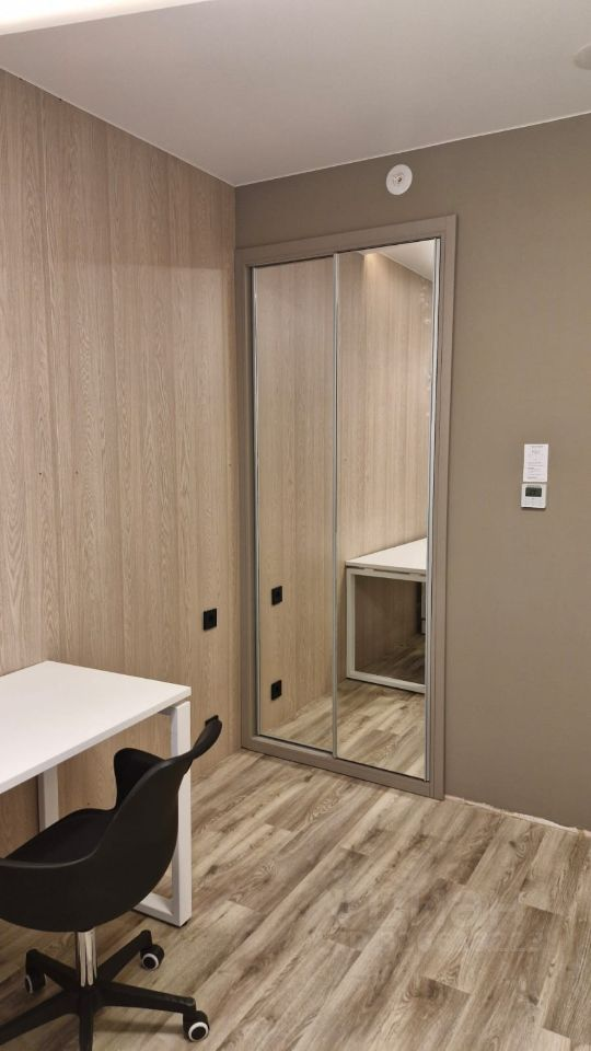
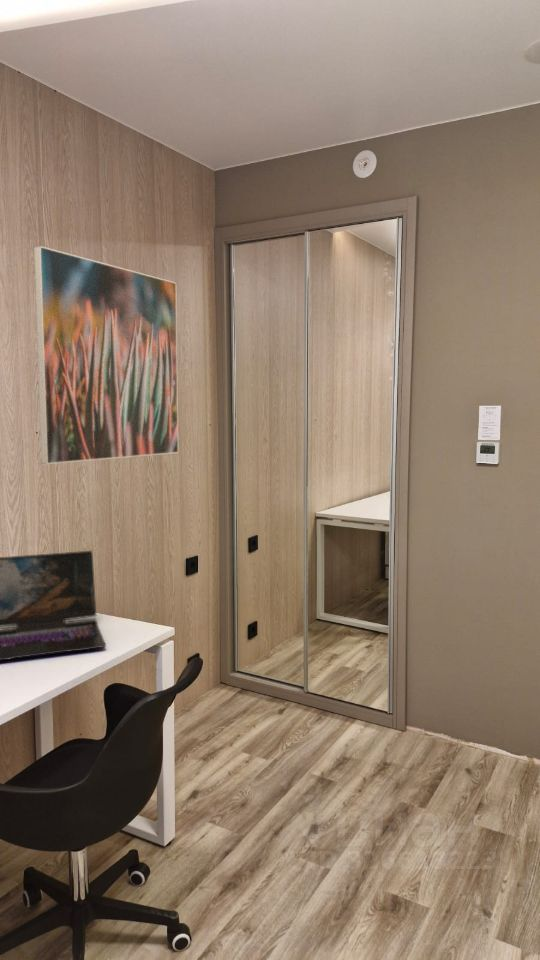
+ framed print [33,245,179,465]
+ laptop [0,550,107,662]
